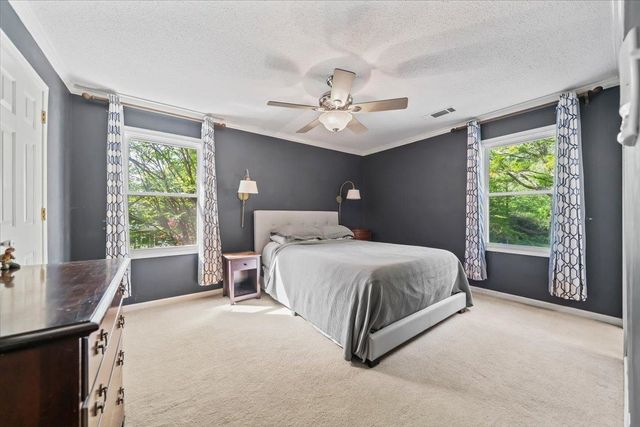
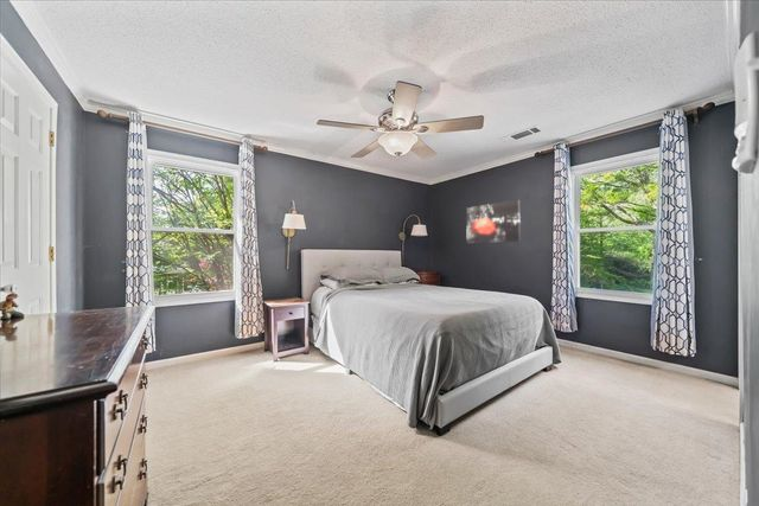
+ wall art [465,198,522,244]
